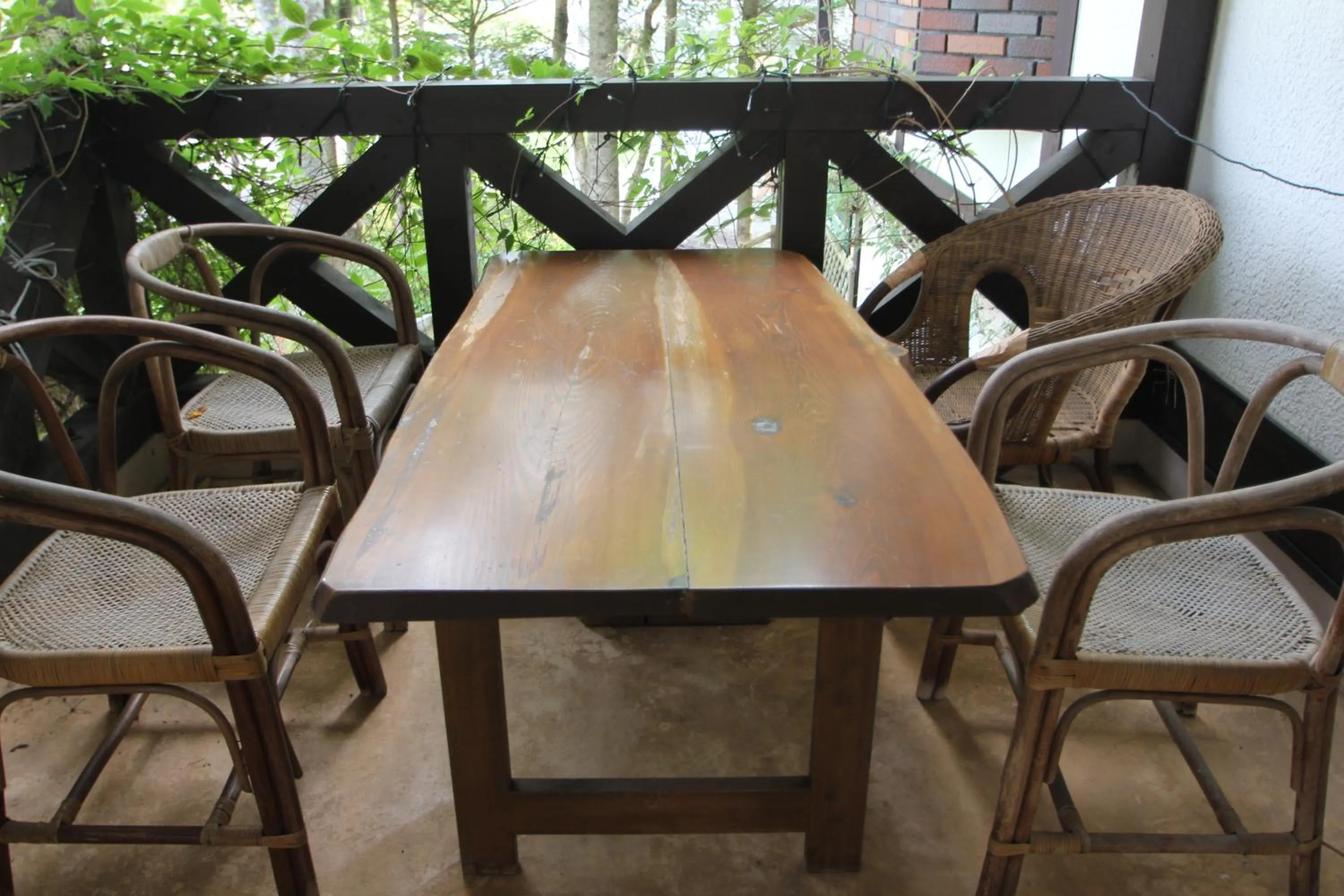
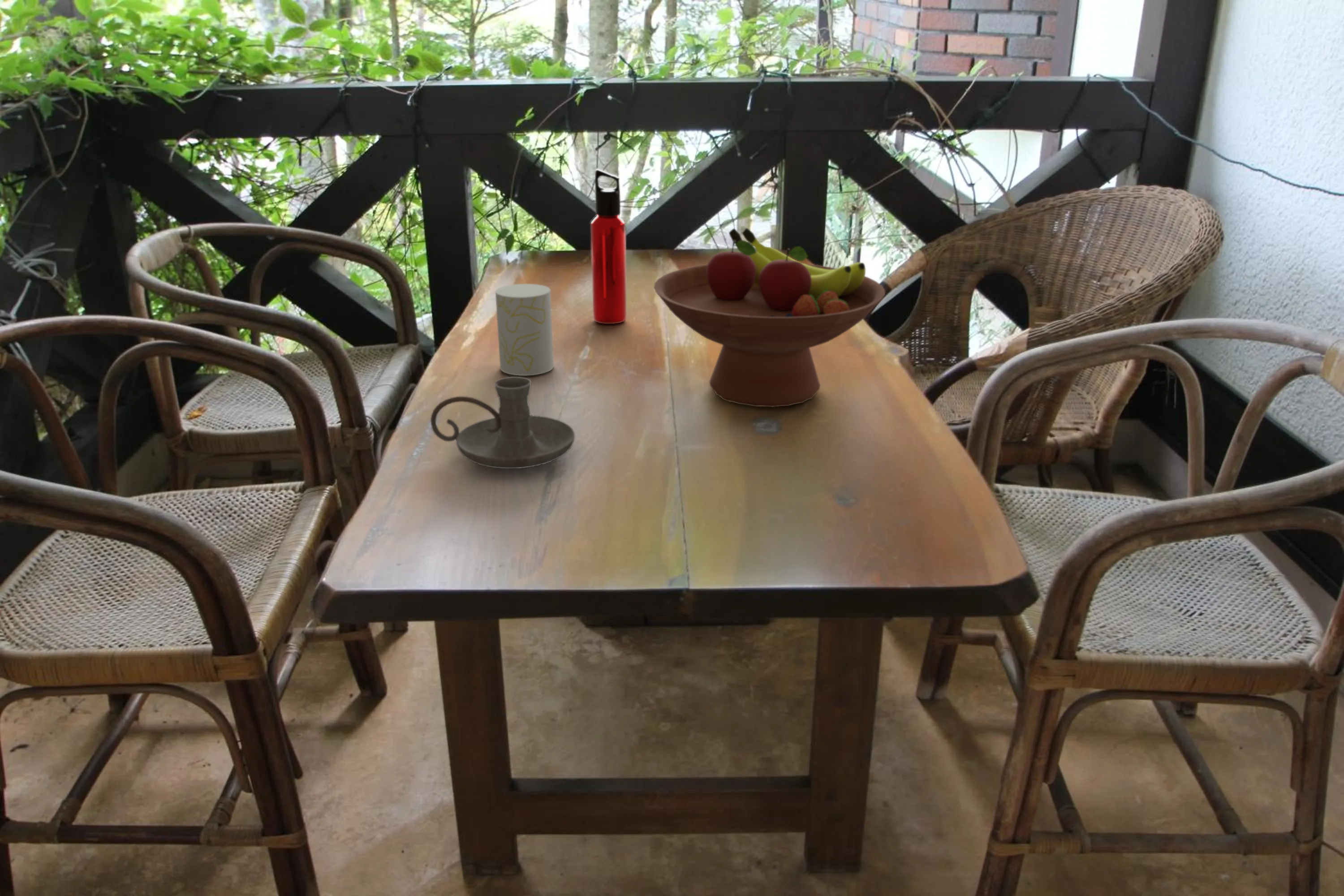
+ water bottle [590,168,627,324]
+ cup [495,283,554,376]
+ candle holder [430,376,575,469]
+ fruit bowl [653,228,886,408]
